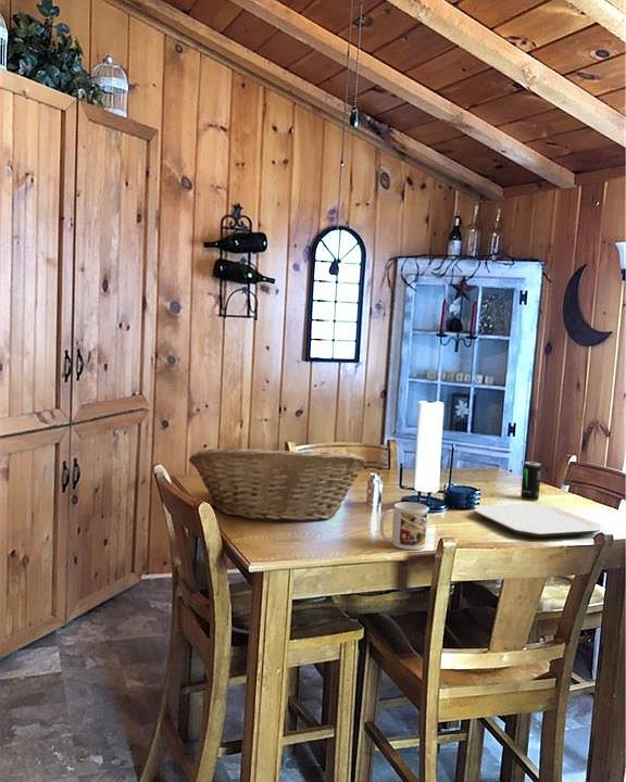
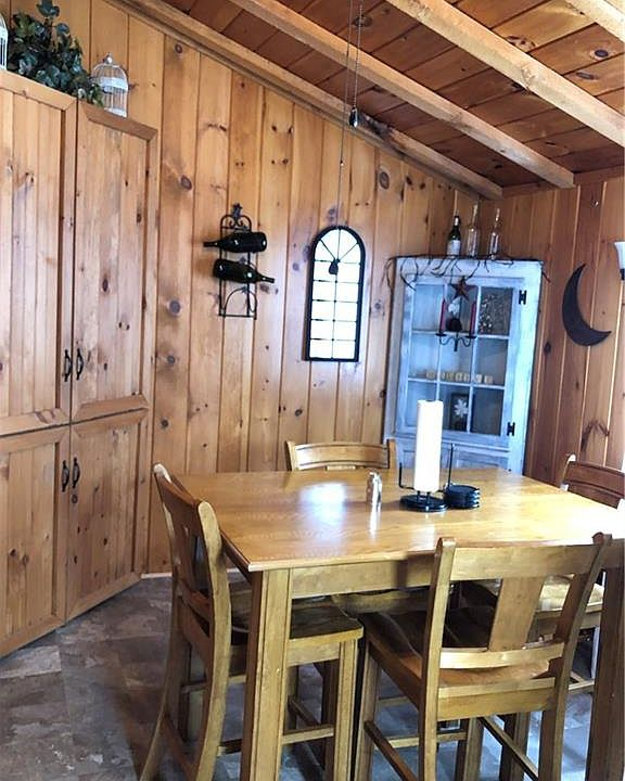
- beverage can [519,461,542,502]
- fruit basket [188,443,367,524]
- plate [473,503,602,539]
- mug [379,501,428,551]
